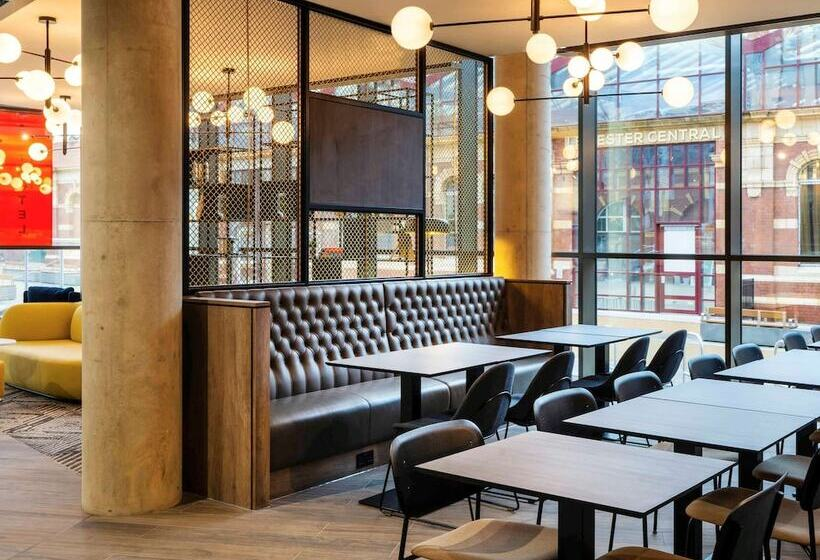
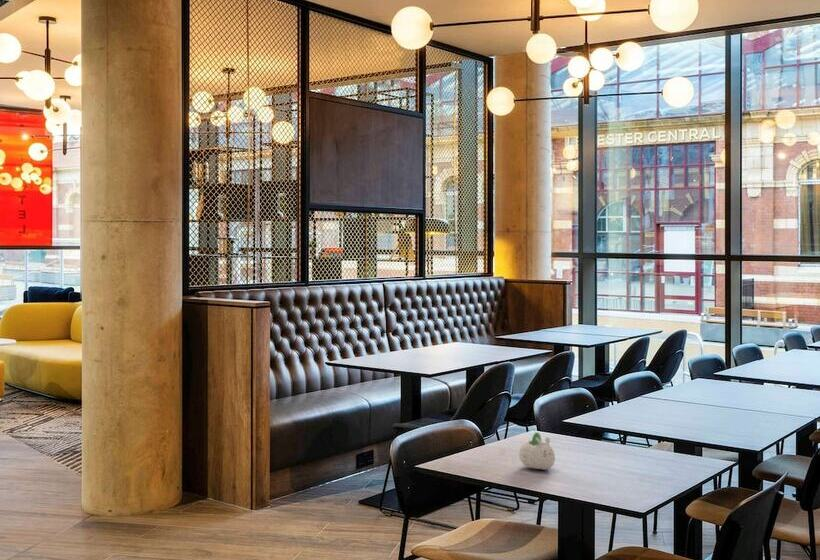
+ succulent planter [518,431,556,471]
